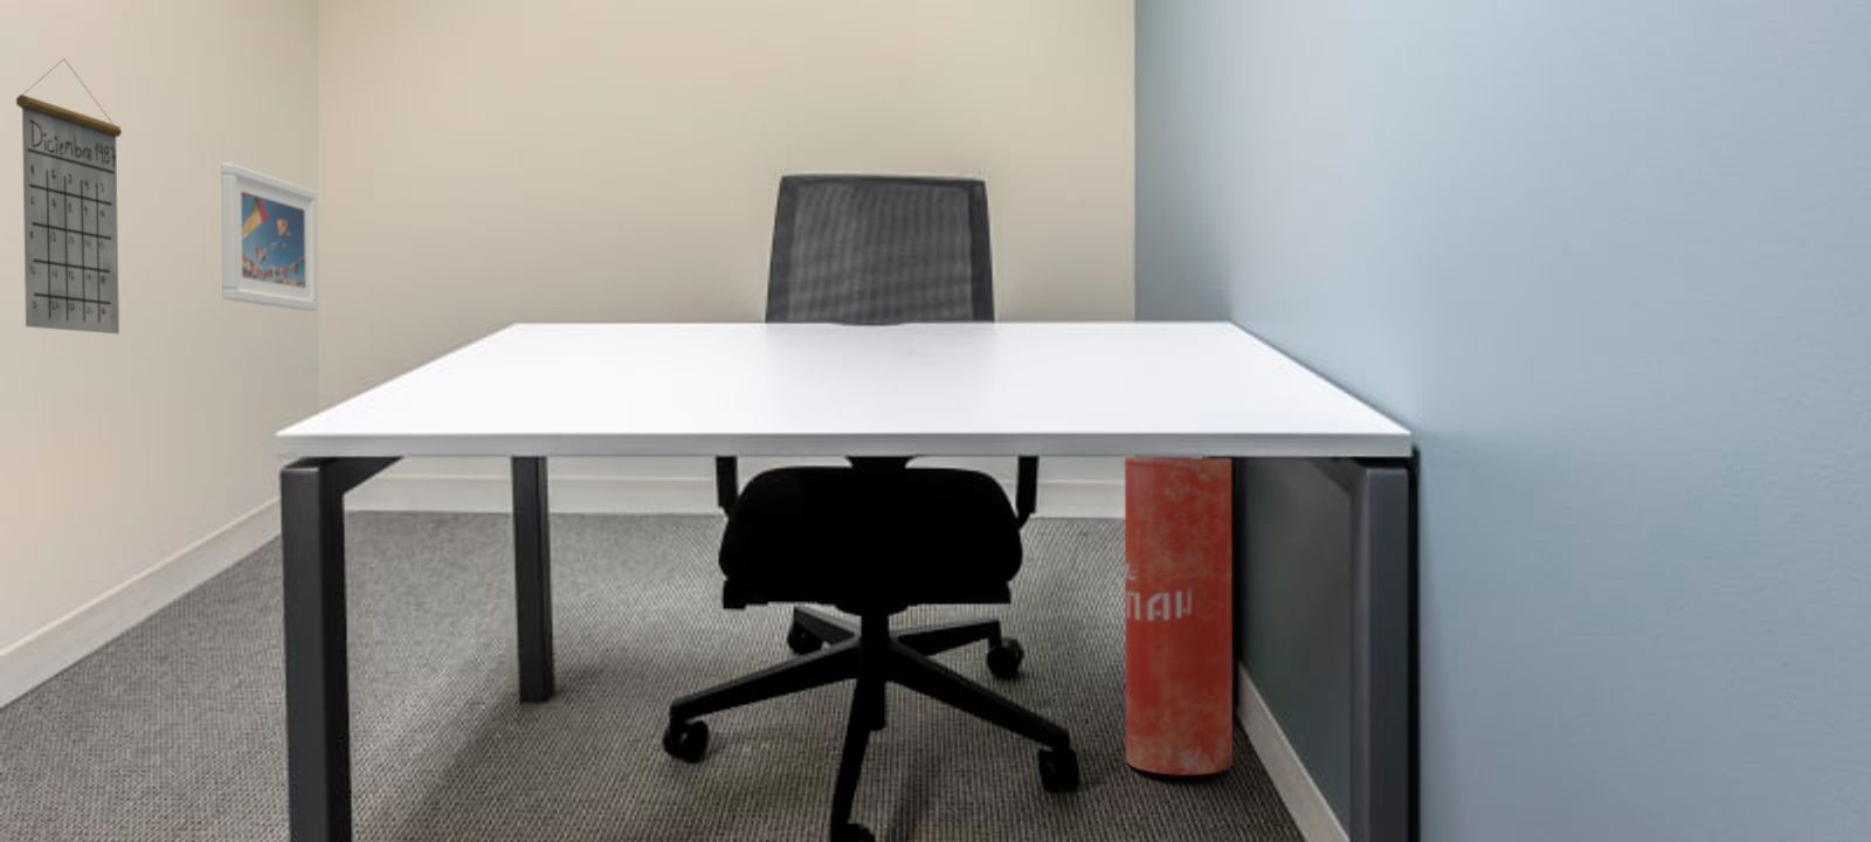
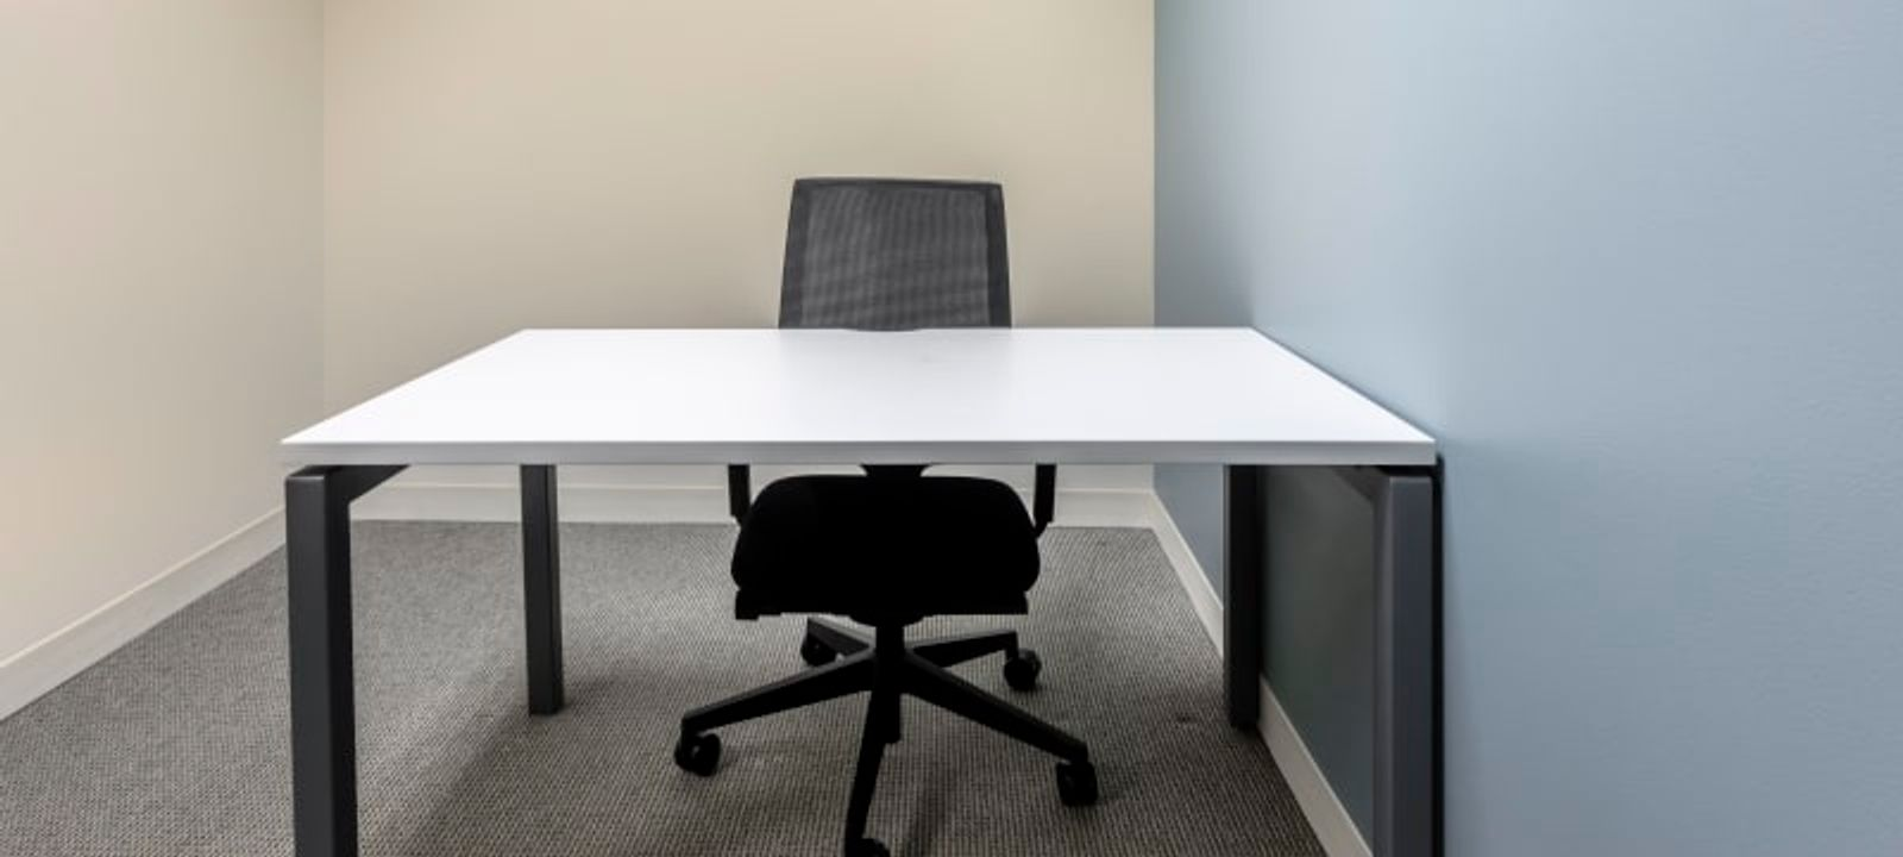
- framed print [220,162,319,312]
- calendar [16,57,123,335]
- fire extinguisher [1124,456,1234,776]
